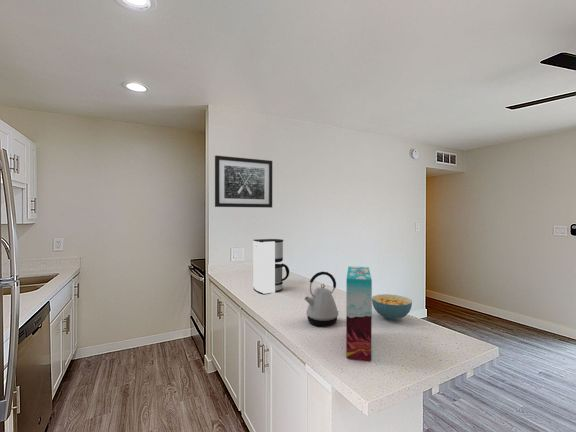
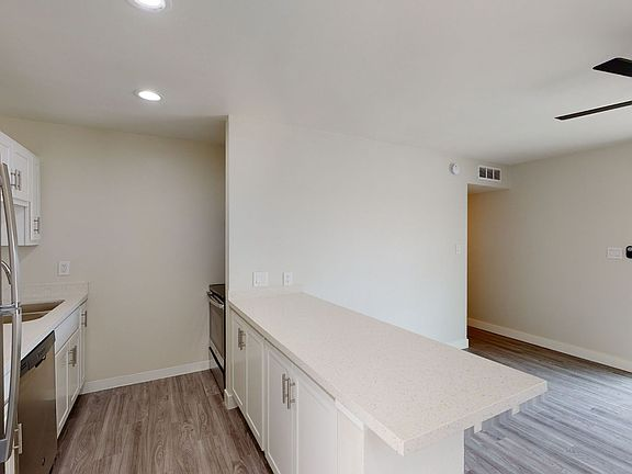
- wall art [214,155,273,209]
- coffee maker [252,238,290,295]
- kettle [303,271,339,327]
- cereal bowl [372,293,413,321]
- cereal box [345,265,373,362]
